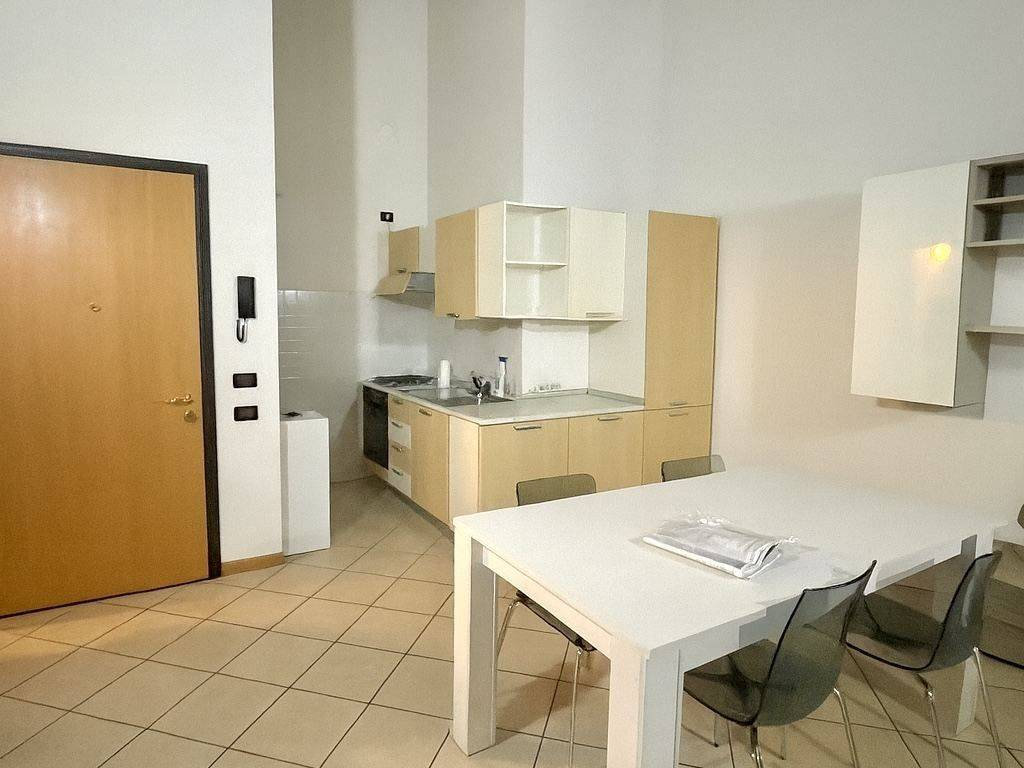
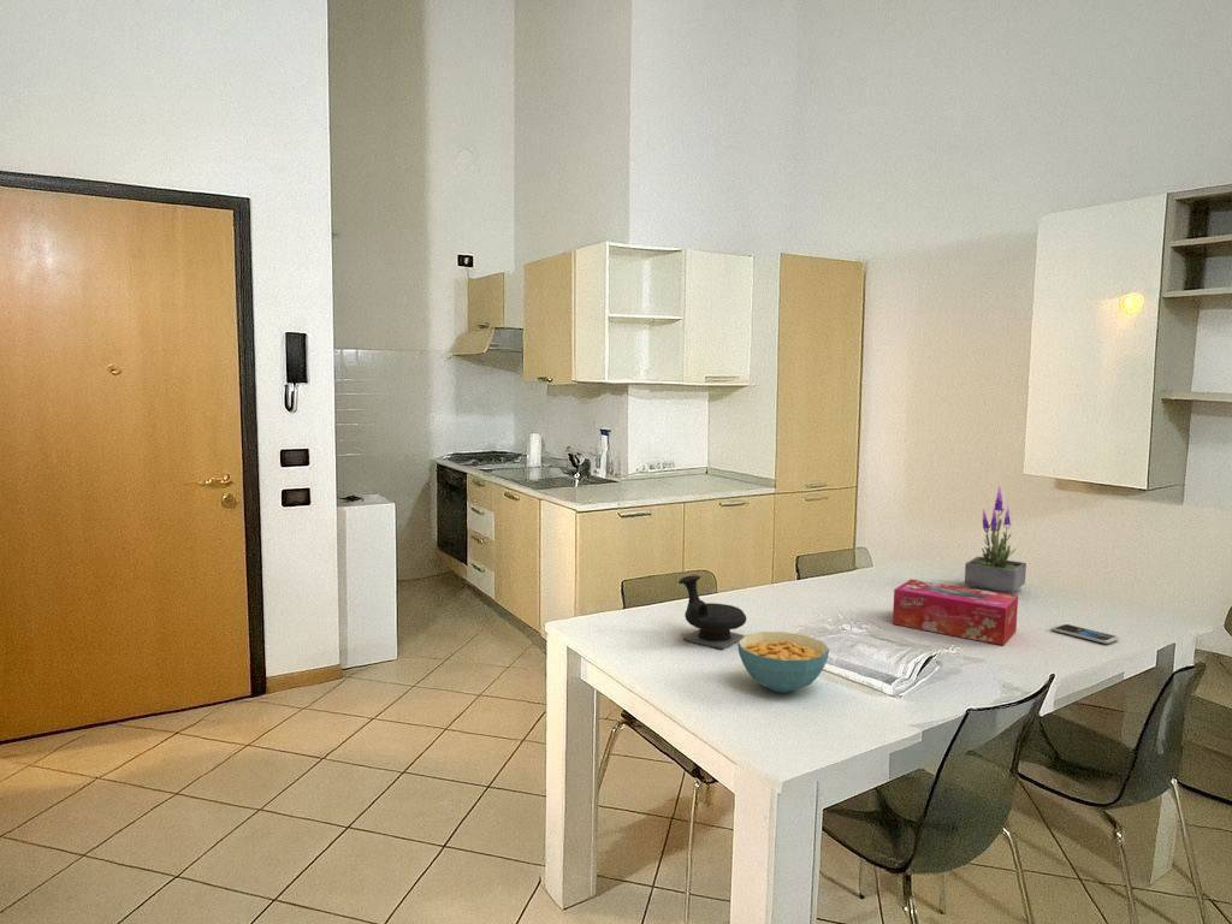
+ potted plant [964,485,1027,594]
+ smartphone [1050,623,1120,645]
+ cereal bowl [736,630,830,694]
+ tissue box [892,579,1019,646]
+ teapot [677,574,747,650]
